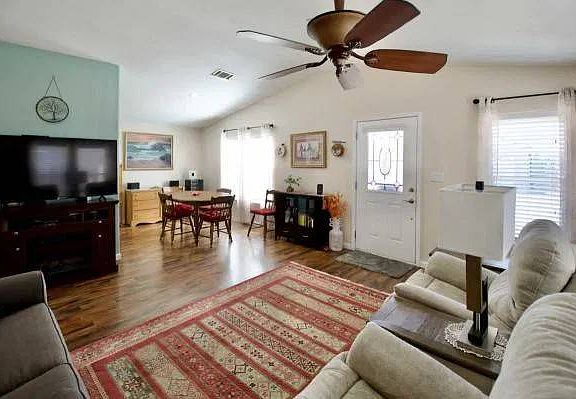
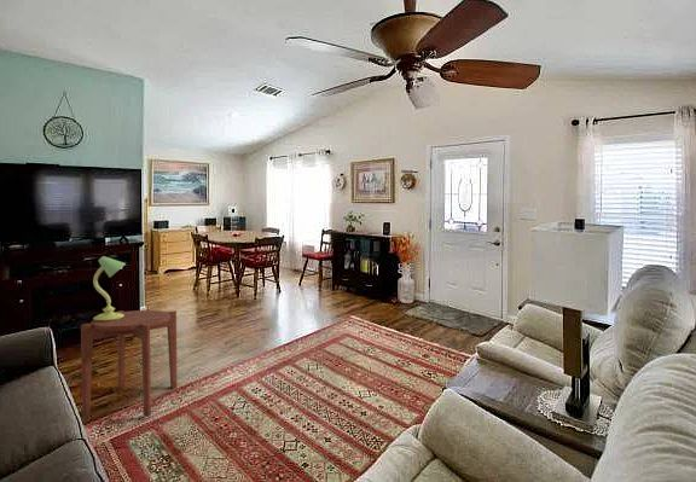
+ side table [80,309,179,418]
+ table lamp [92,255,127,321]
